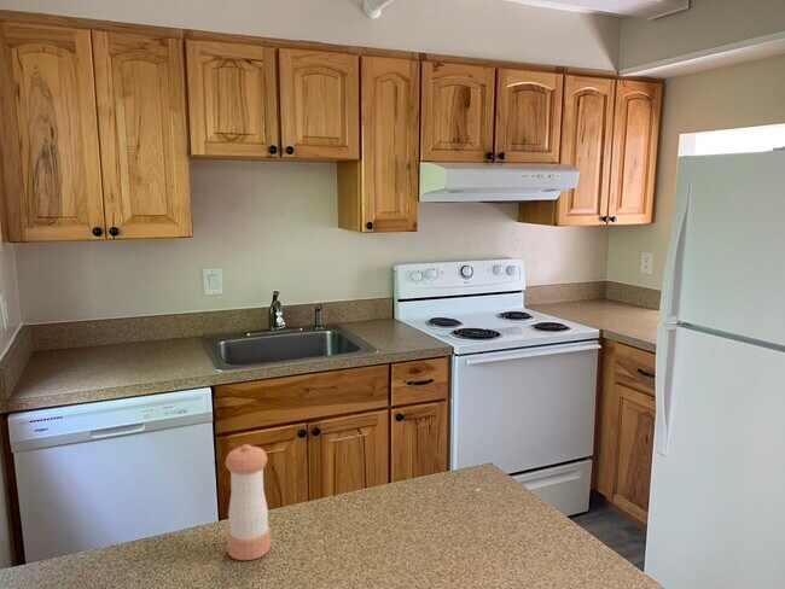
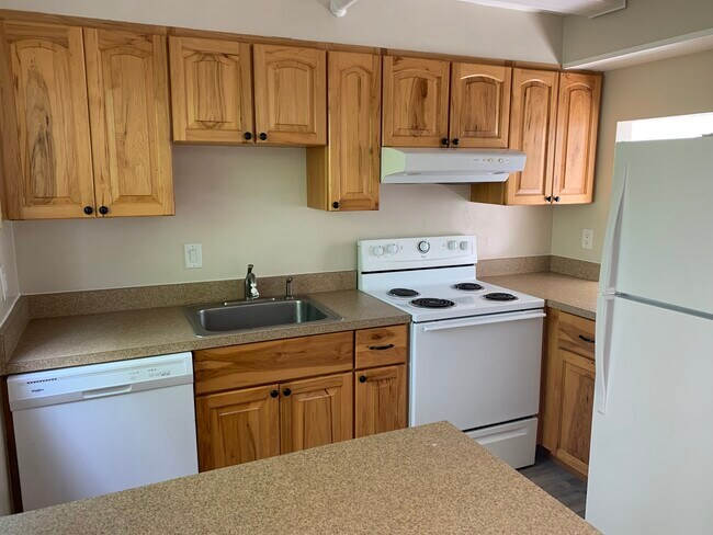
- pepper shaker [225,443,272,561]
